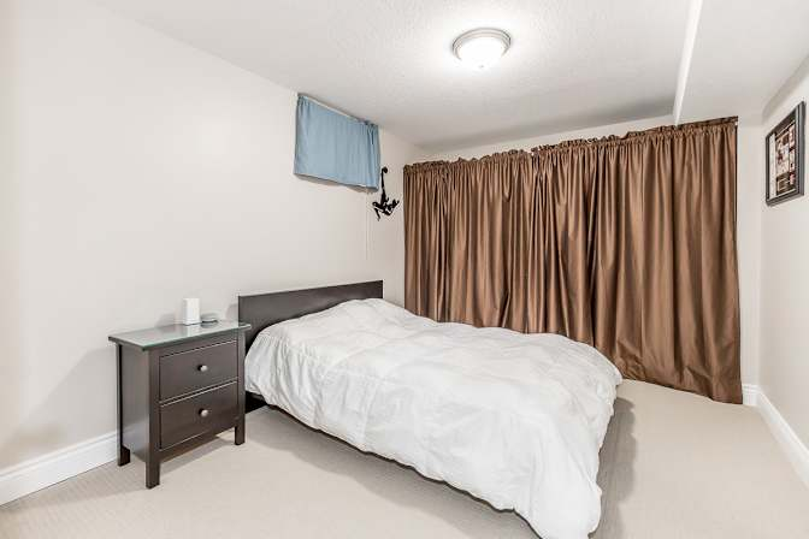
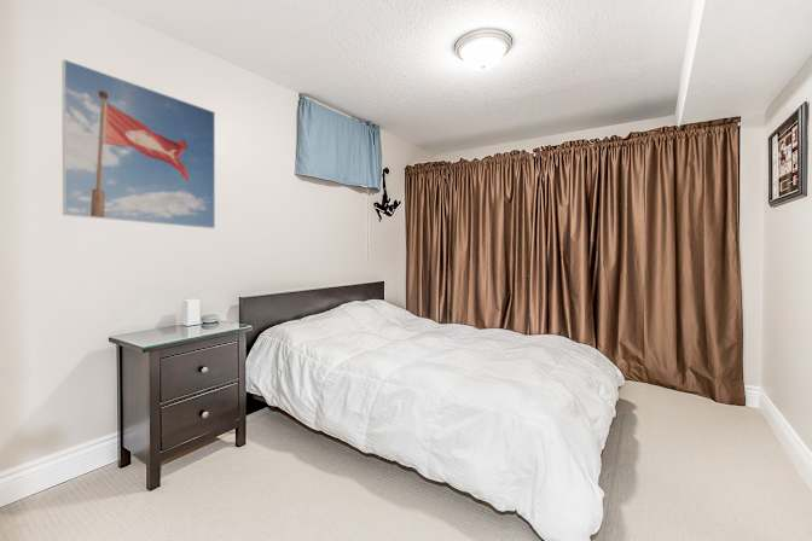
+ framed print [60,58,216,229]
